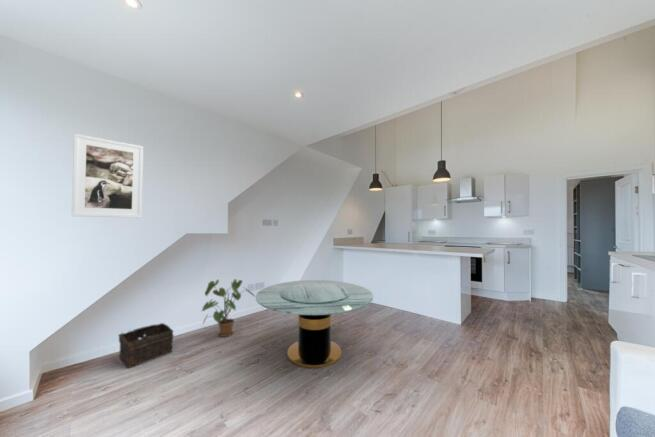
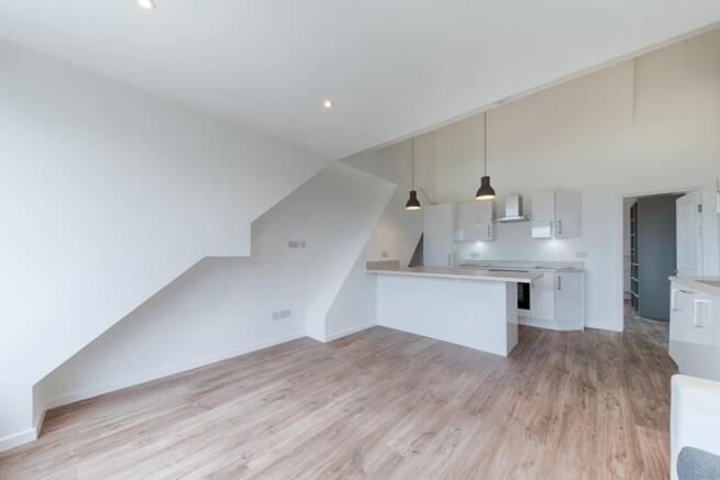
- basket [117,322,175,369]
- house plant [199,278,256,338]
- dining table [255,279,374,369]
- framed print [71,133,144,219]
